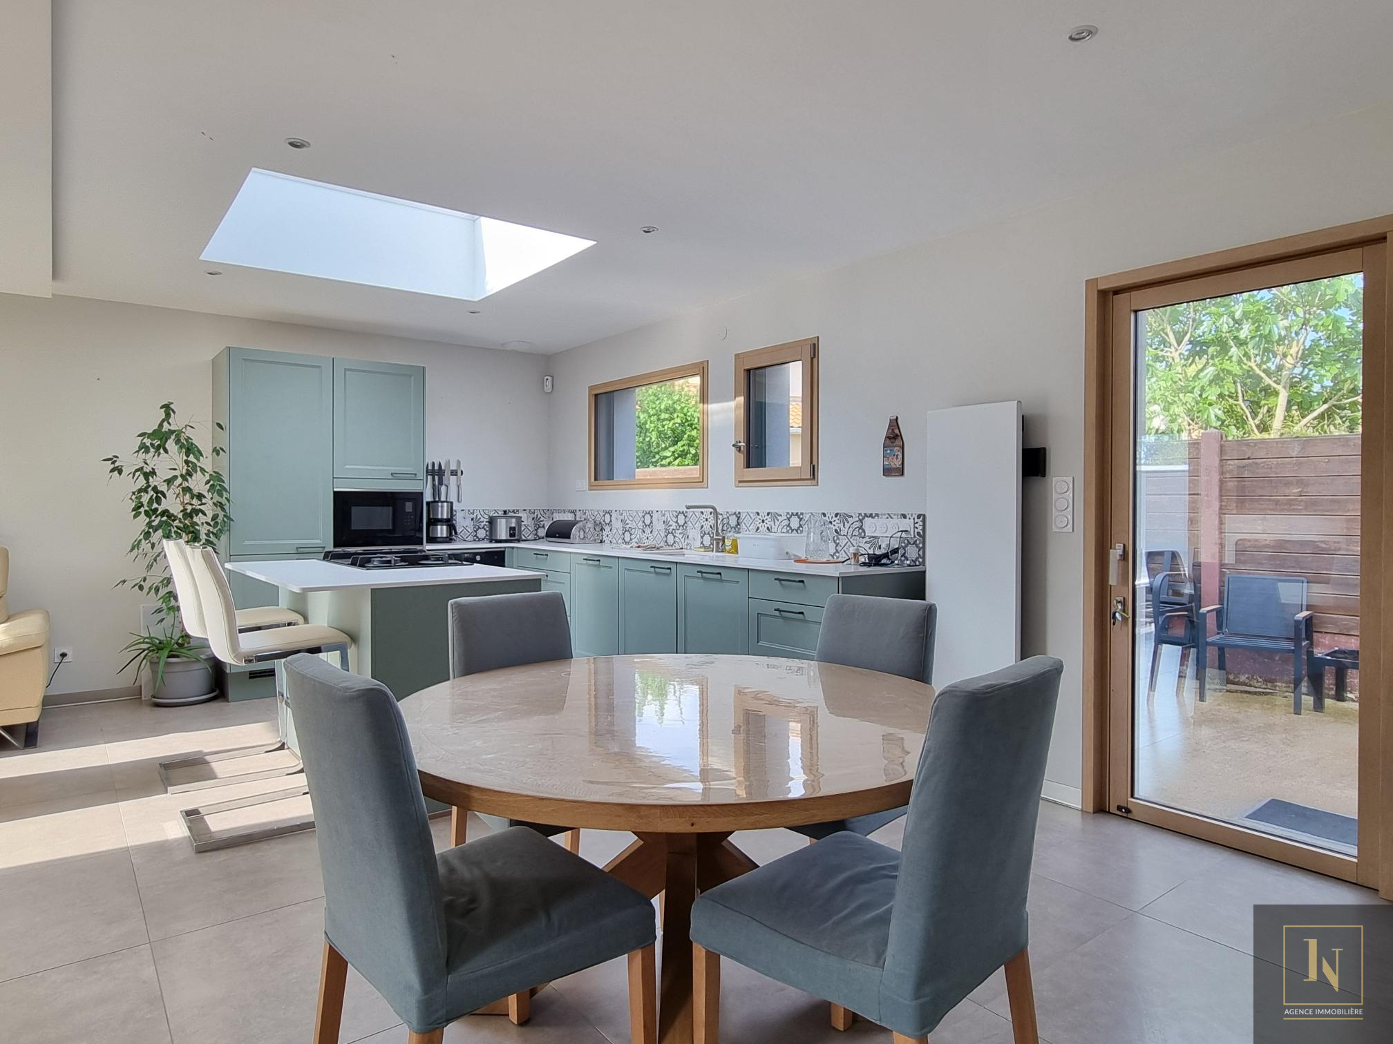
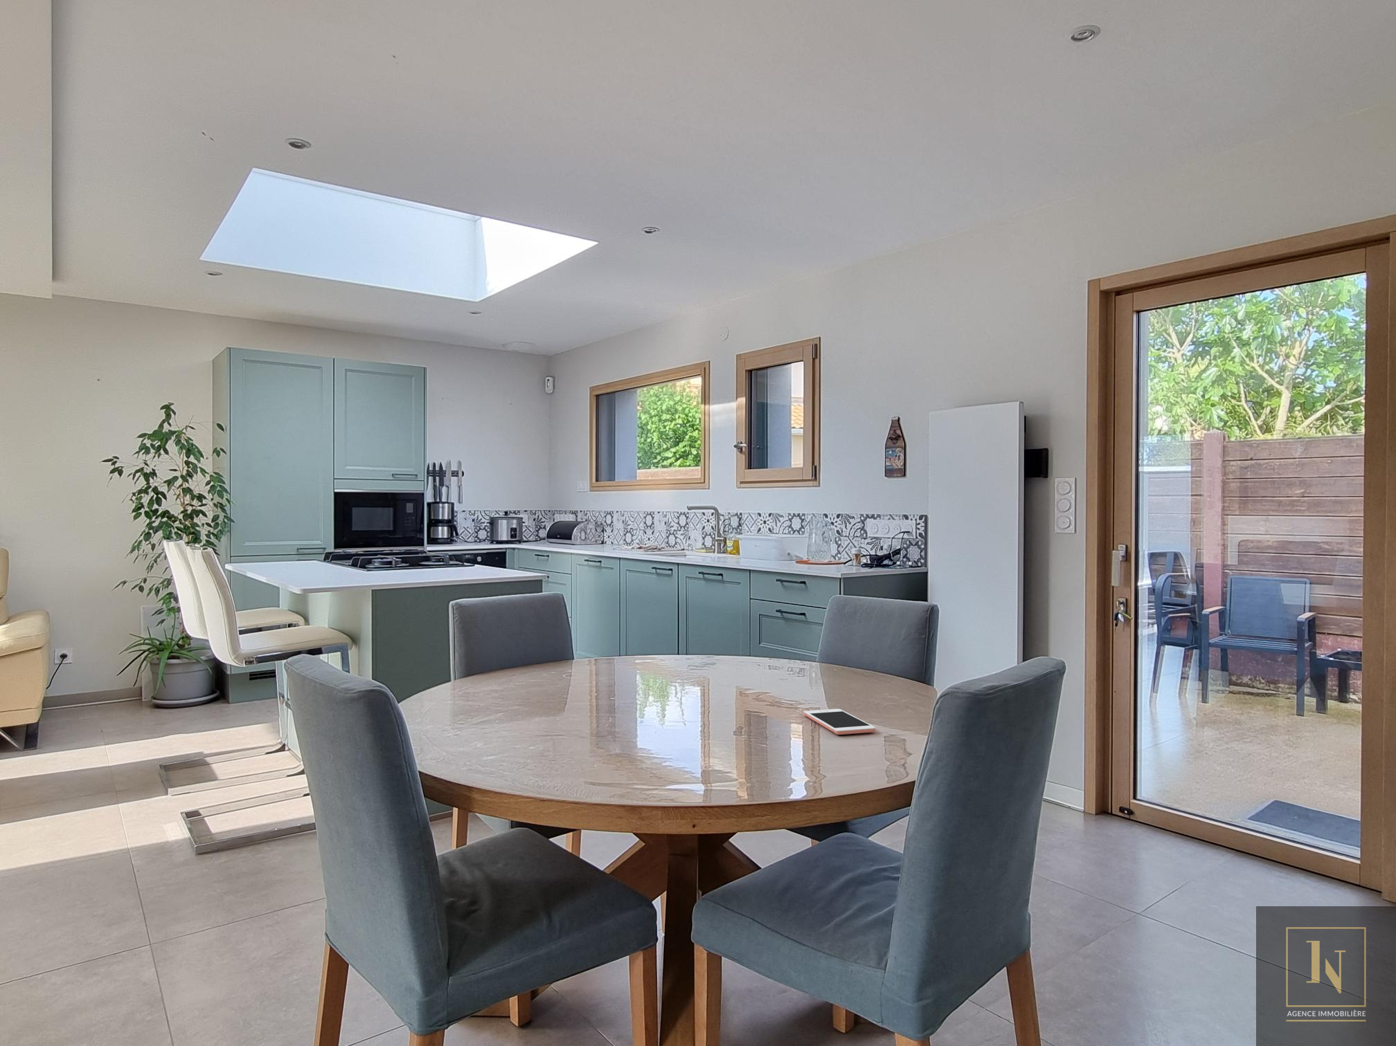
+ cell phone [804,709,876,735]
